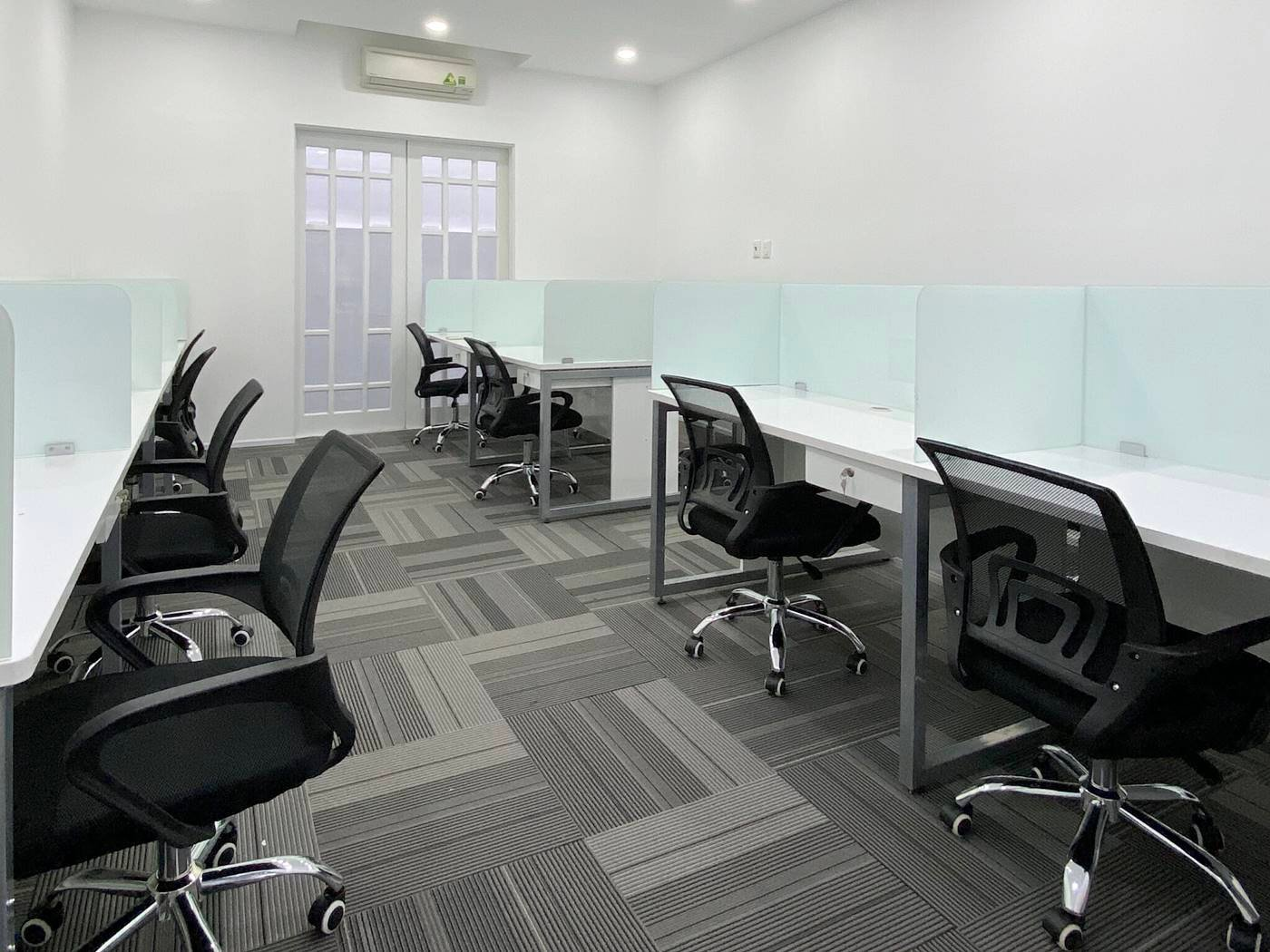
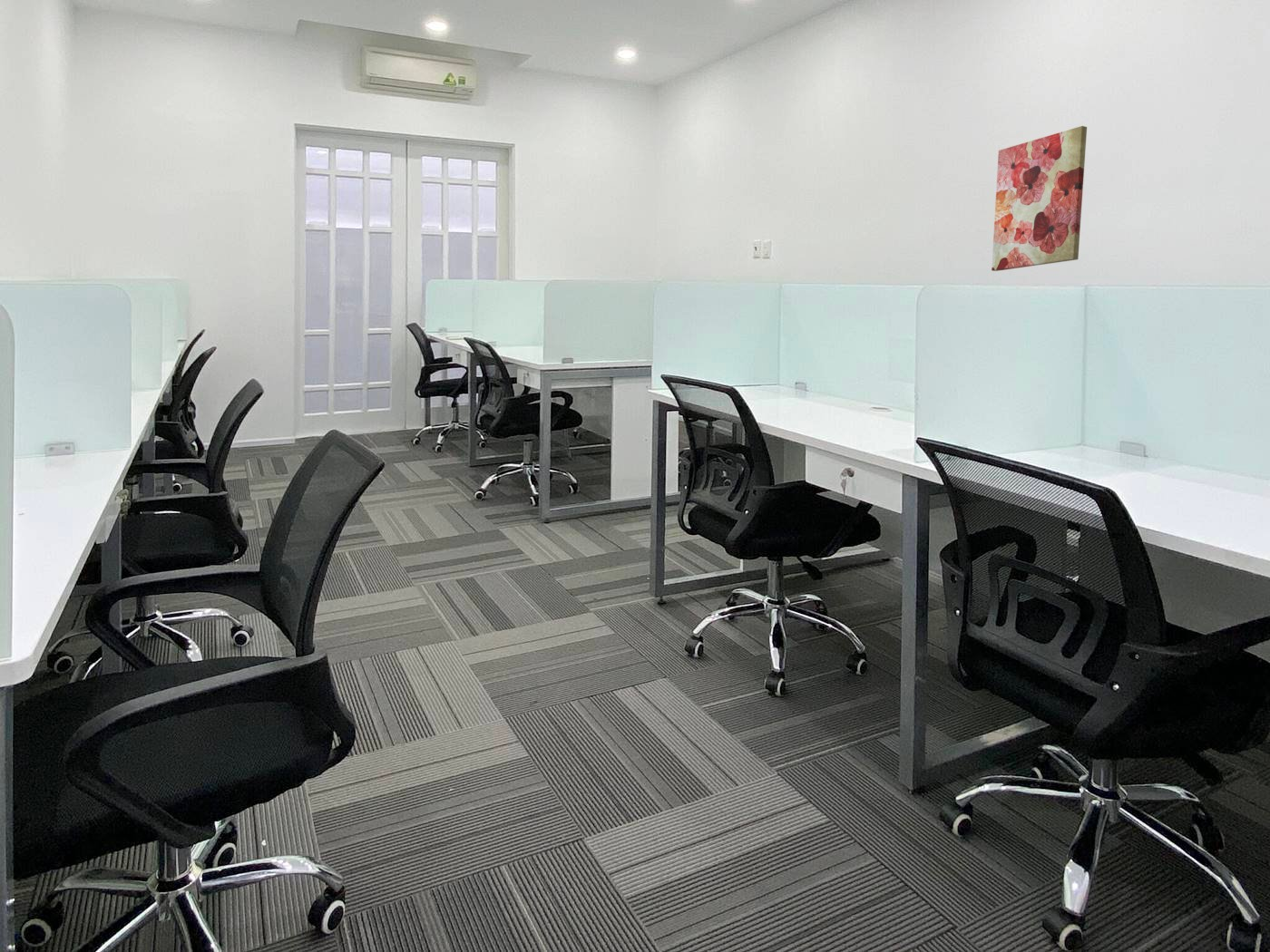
+ wall art [991,125,1088,272]
